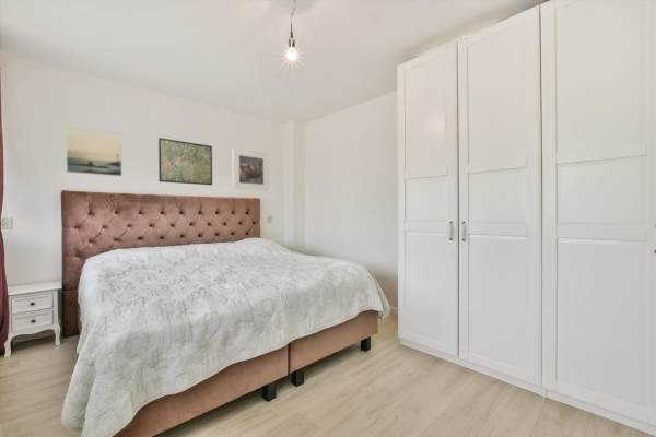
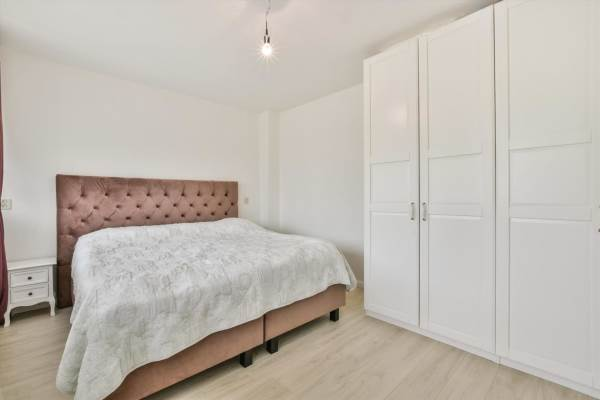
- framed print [232,146,270,192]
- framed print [157,137,213,186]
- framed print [65,125,124,177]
